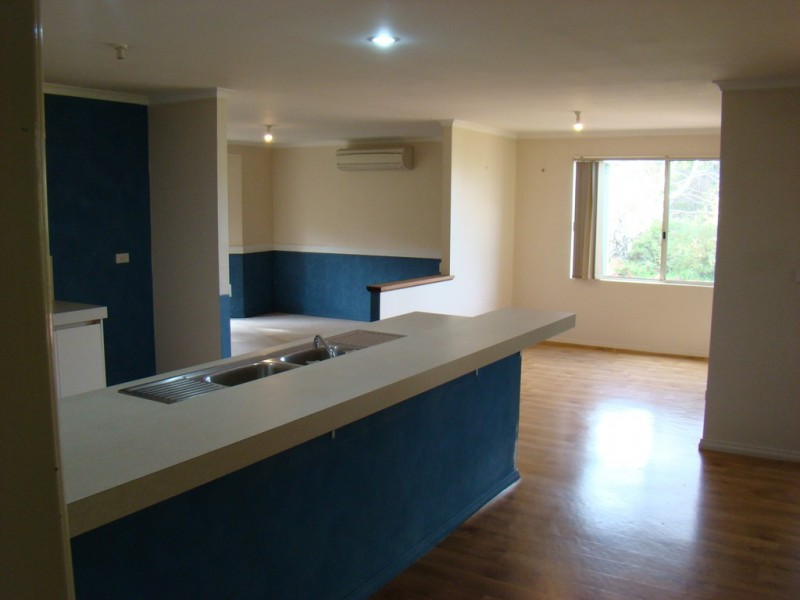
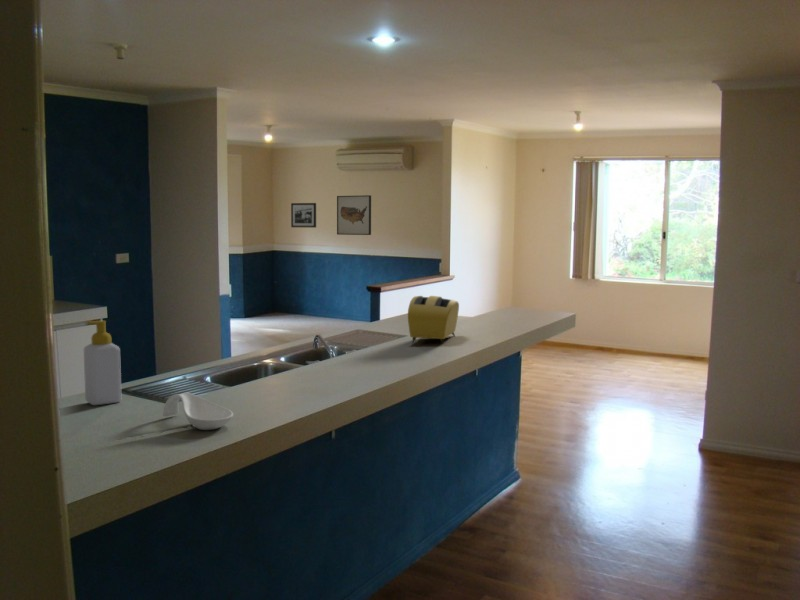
+ spoon rest [162,392,234,431]
+ picture frame [290,202,317,229]
+ soap bottle [83,320,122,406]
+ wall art [336,194,372,236]
+ toaster [407,295,460,346]
